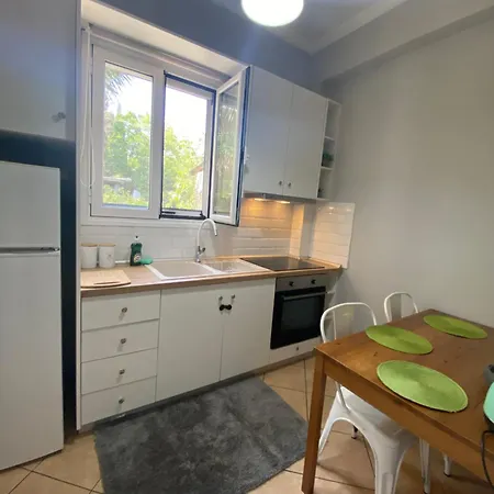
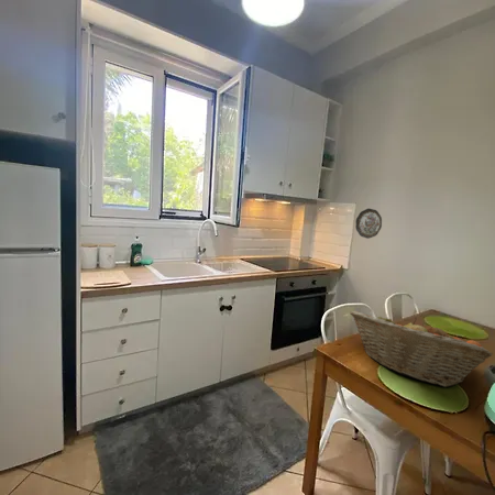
+ decorative plate [354,208,383,240]
+ fruit basket [349,310,494,388]
